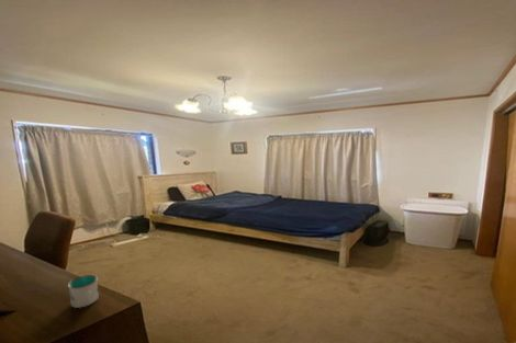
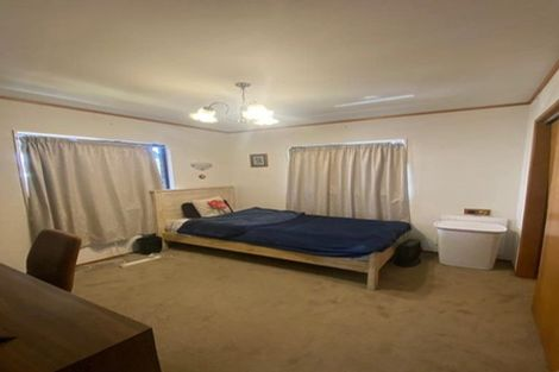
- mug [67,274,100,309]
